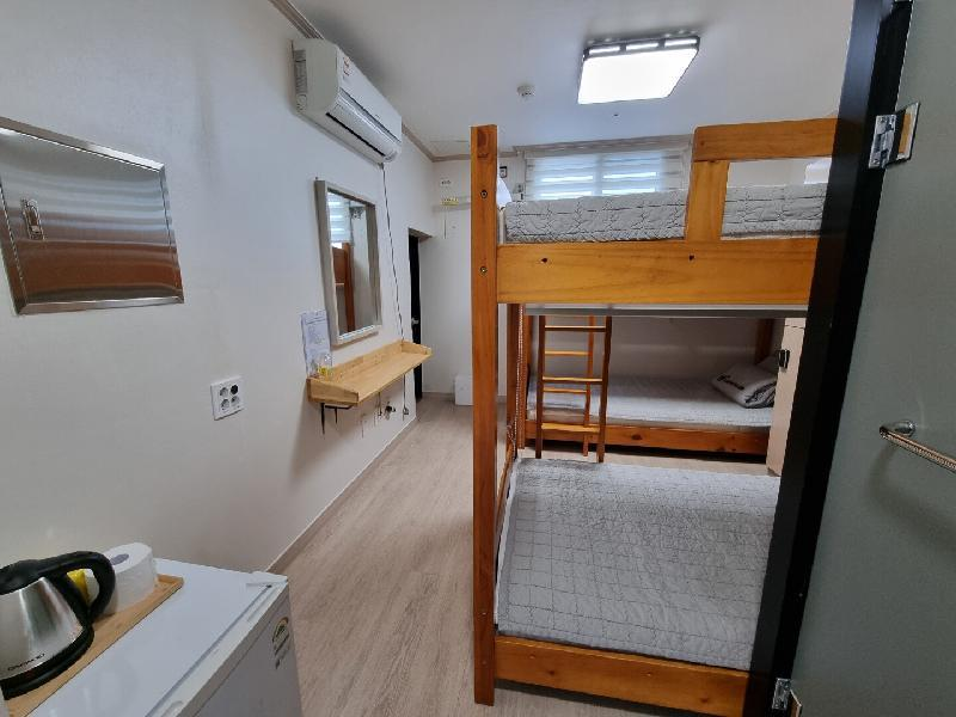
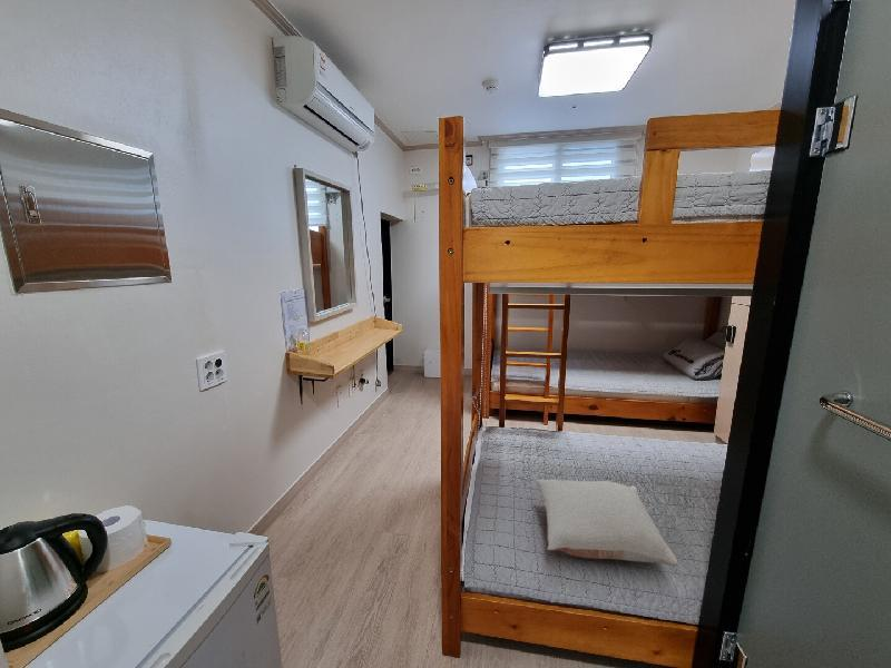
+ pillow [535,479,679,567]
